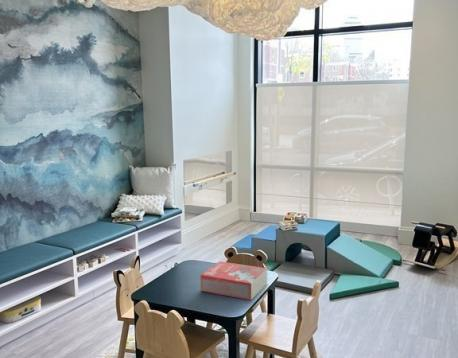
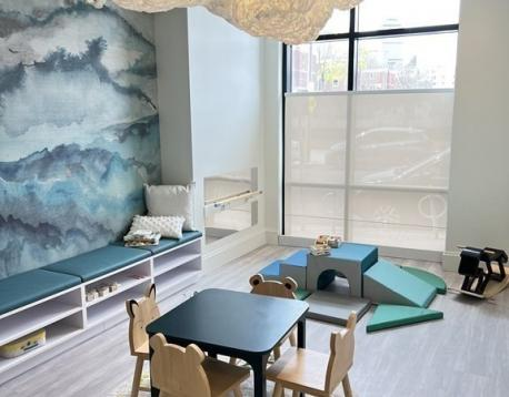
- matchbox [199,260,268,301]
